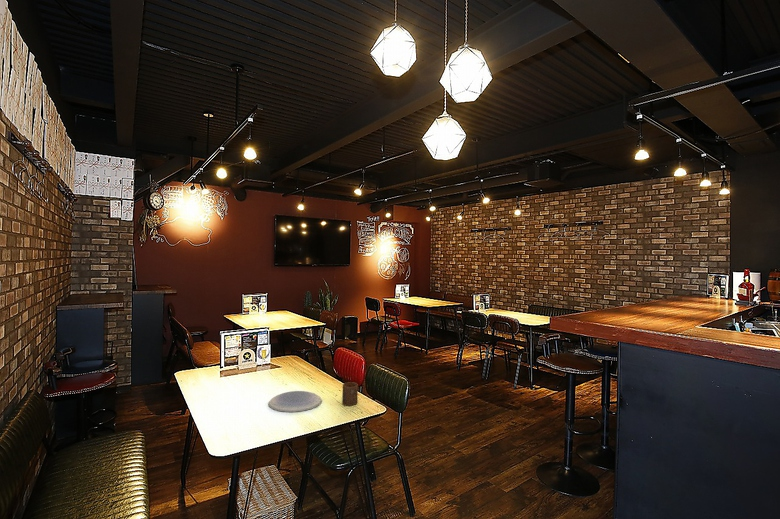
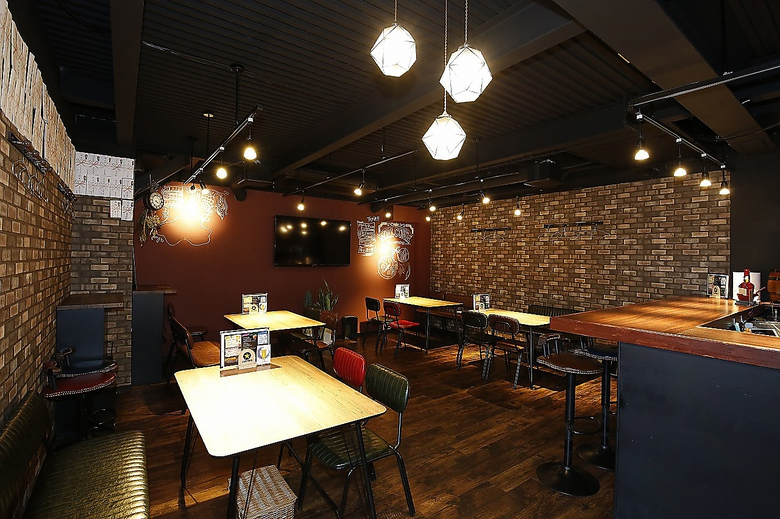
- cup [341,381,359,407]
- plate [268,390,323,413]
